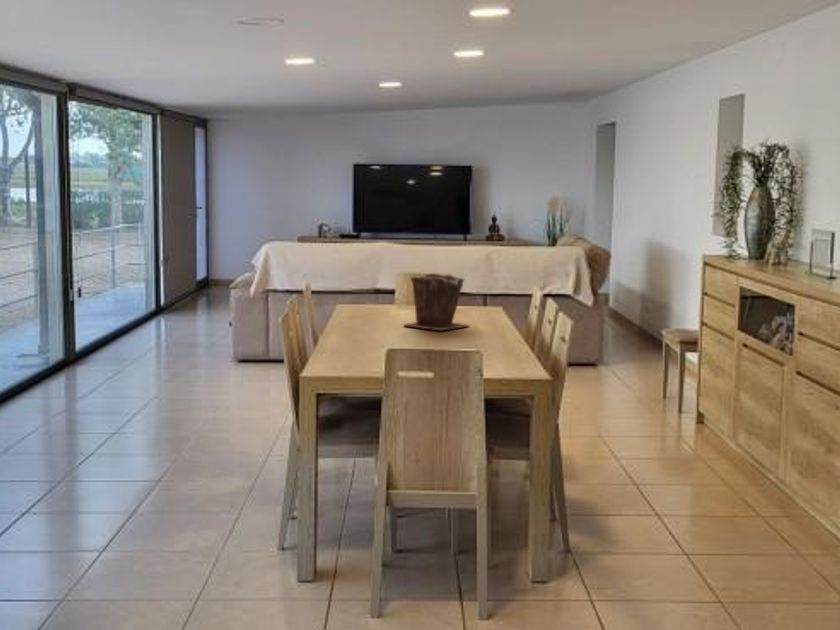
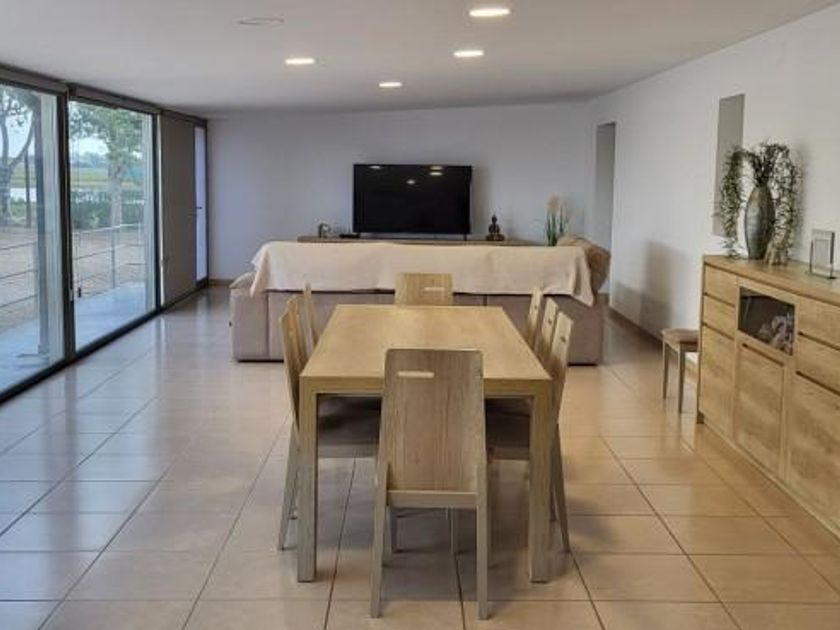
- plant pot [402,273,470,331]
